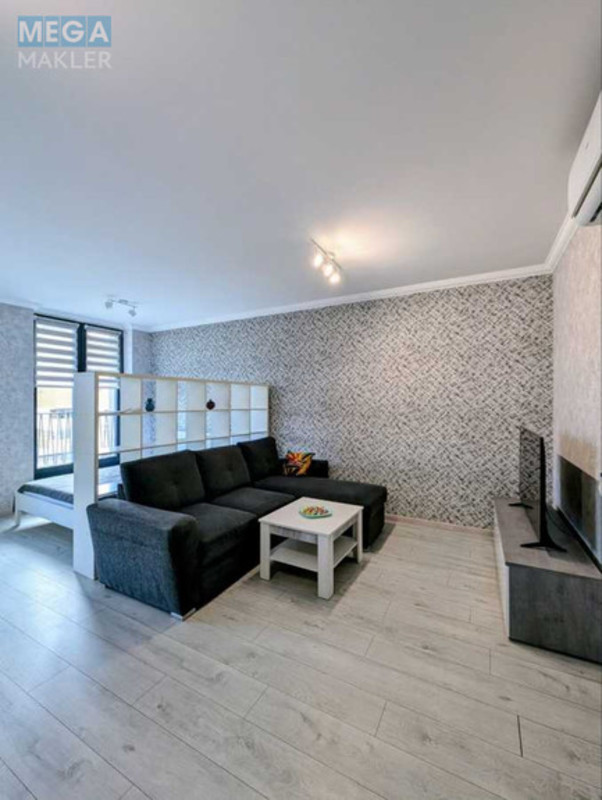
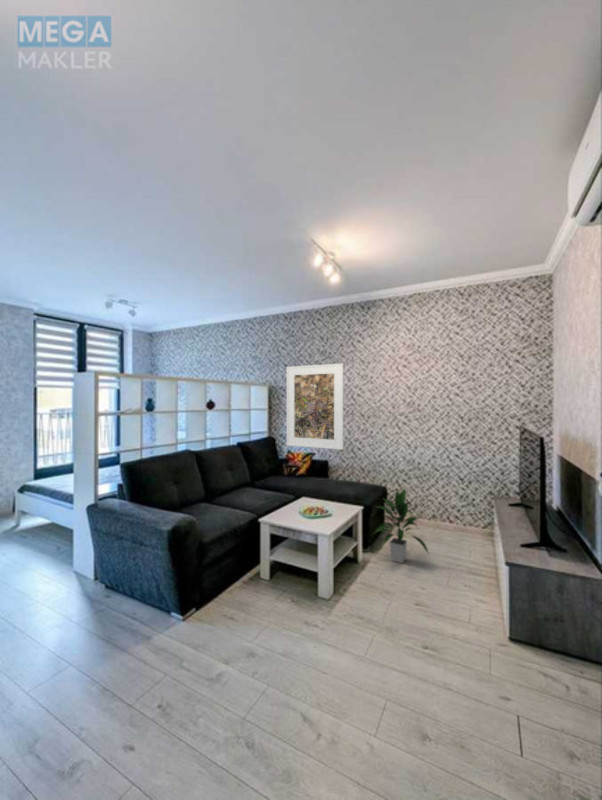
+ indoor plant [372,487,430,564]
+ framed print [286,363,344,451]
